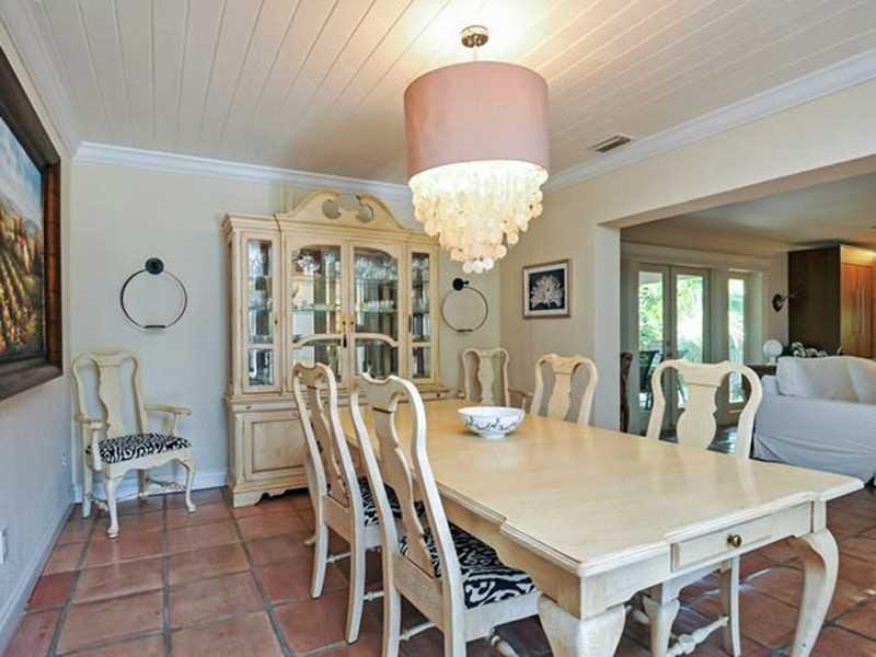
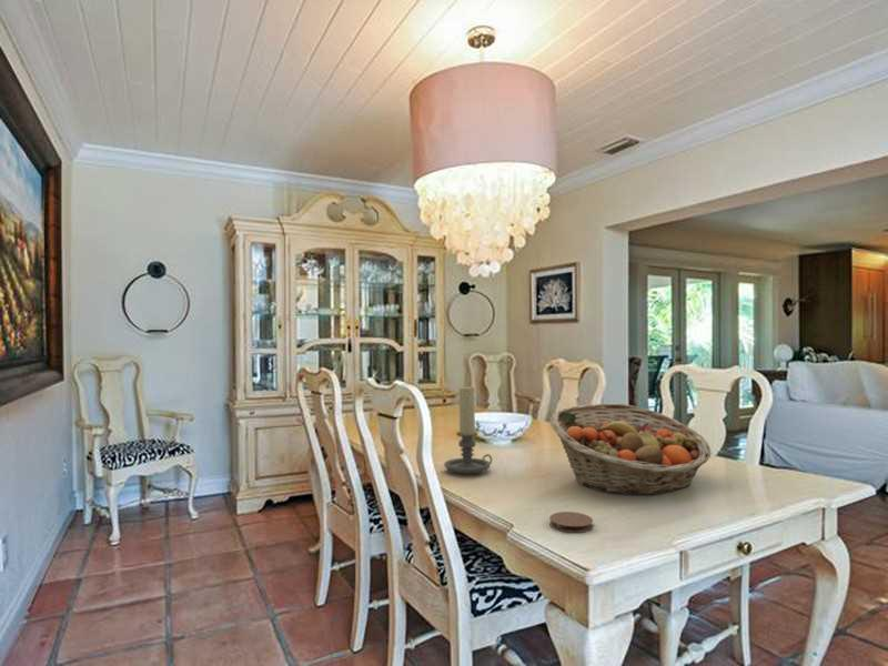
+ candle holder [443,384,493,475]
+ fruit basket [549,403,712,496]
+ coaster [548,511,594,534]
